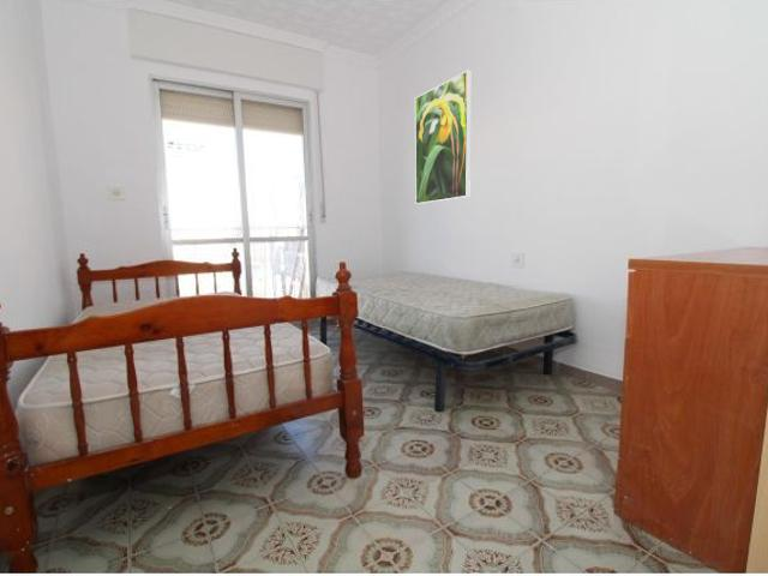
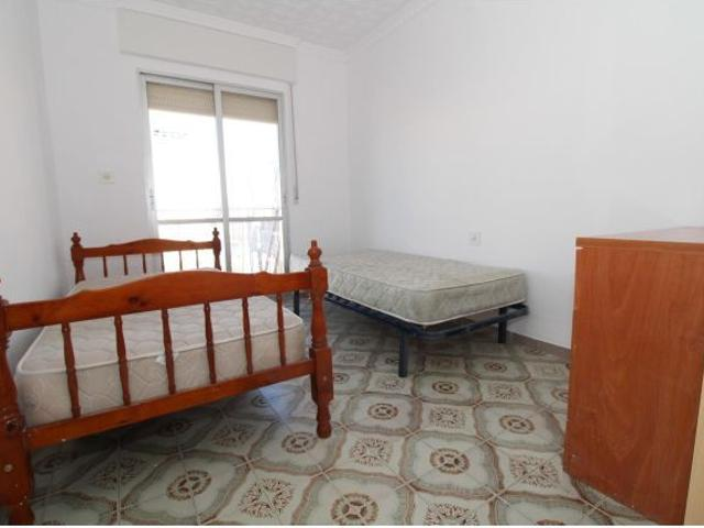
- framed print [414,70,472,205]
